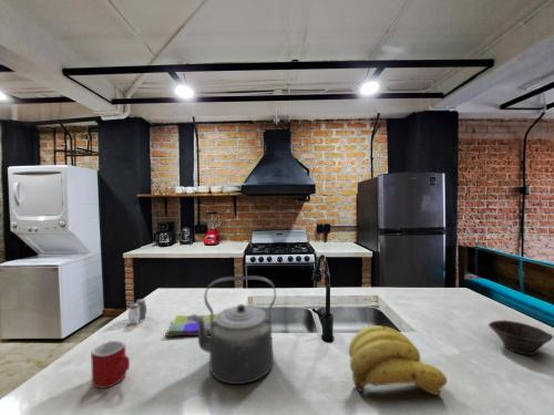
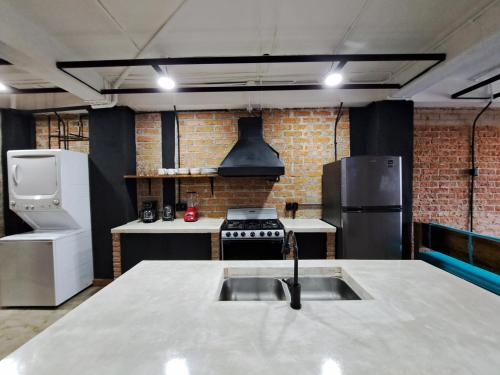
- kettle [191,274,277,385]
- bowl [488,319,554,356]
- mug [90,340,131,390]
- banana bunch [348,324,449,396]
- dish towel [164,312,218,338]
- salt and pepper shaker [127,298,147,324]
